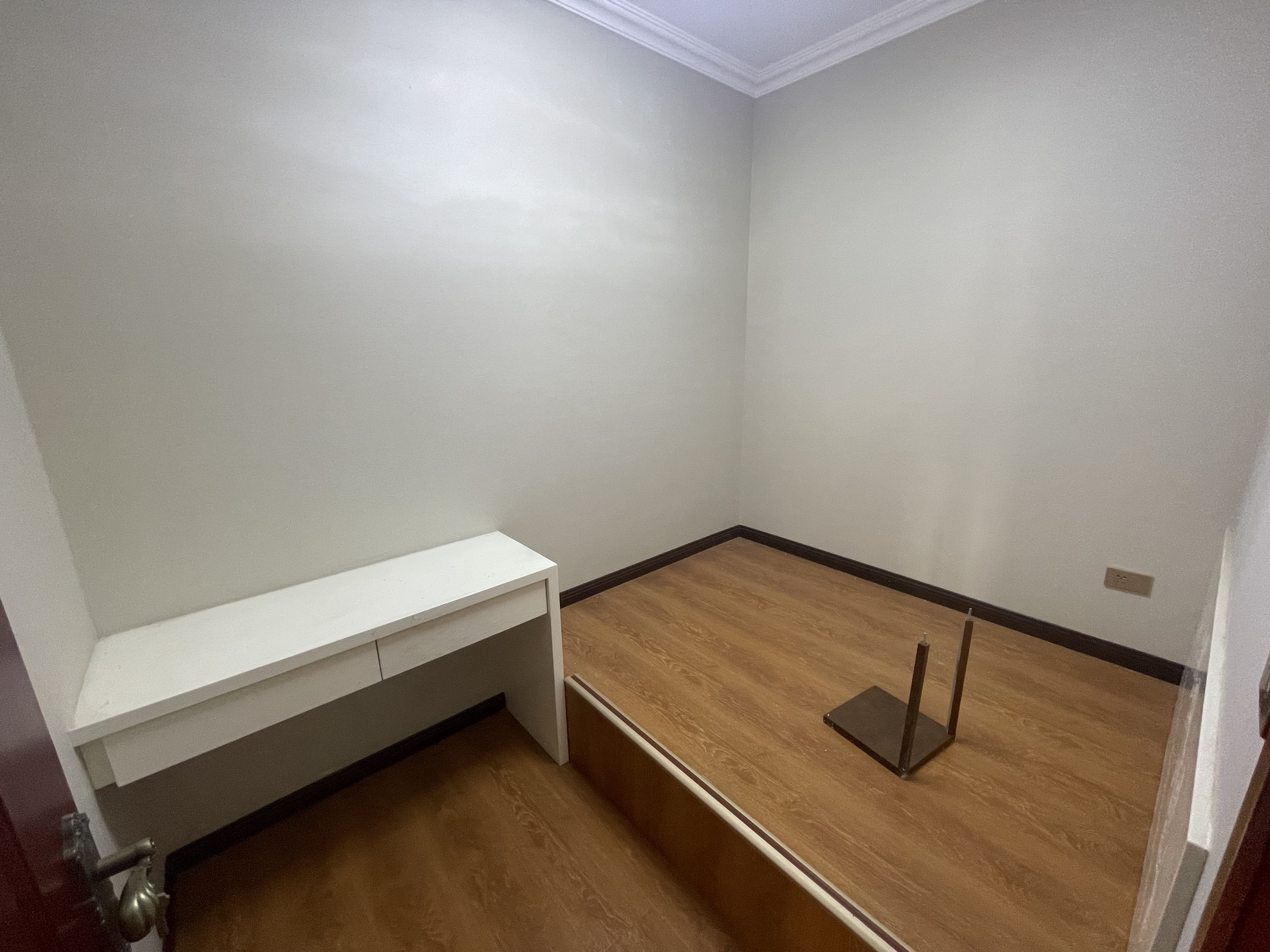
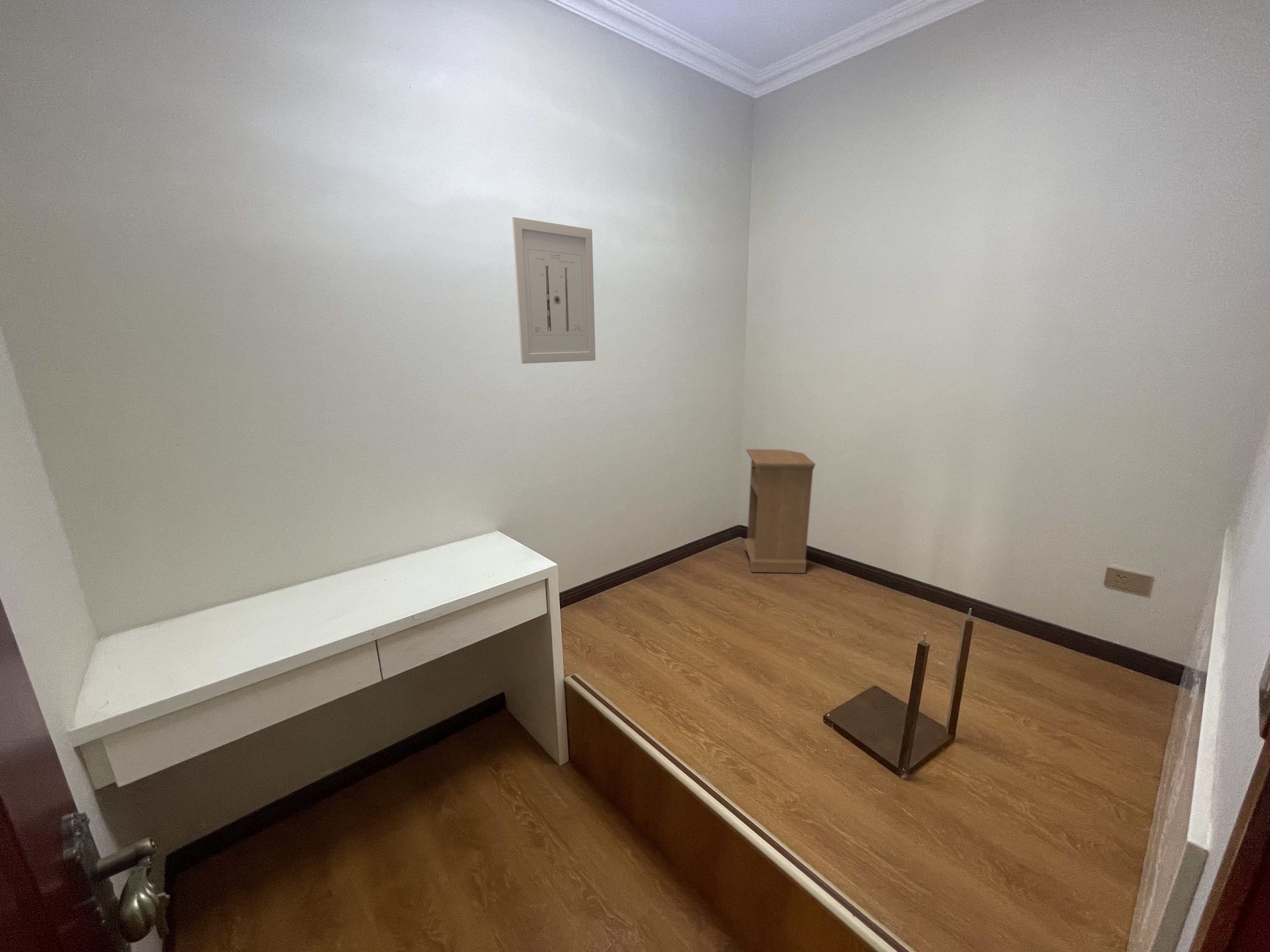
+ wall art [512,217,596,364]
+ nightstand [743,449,816,574]
